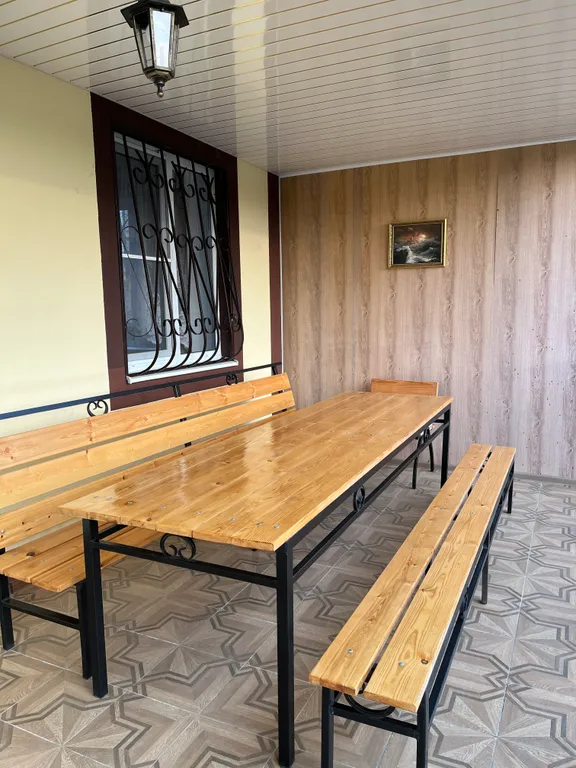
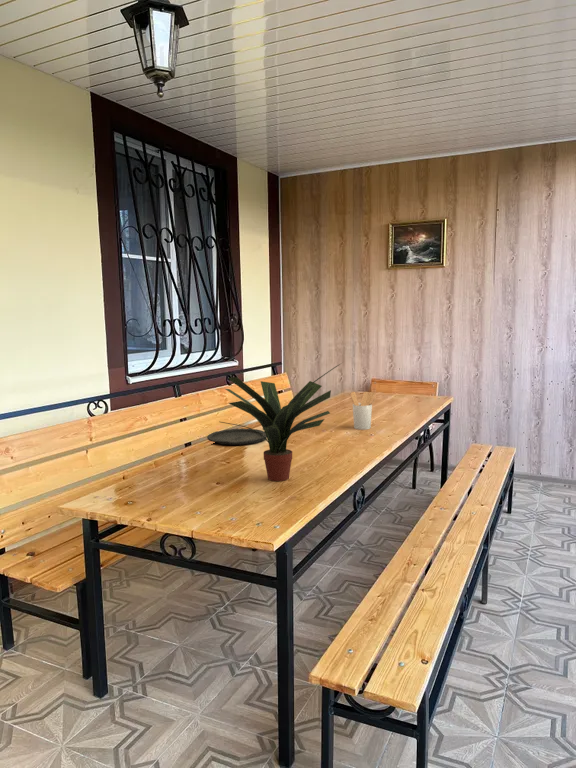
+ utensil holder [350,391,377,431]
+ plate [206,427,267,446]
+ potted plant [220,362,343,482]
